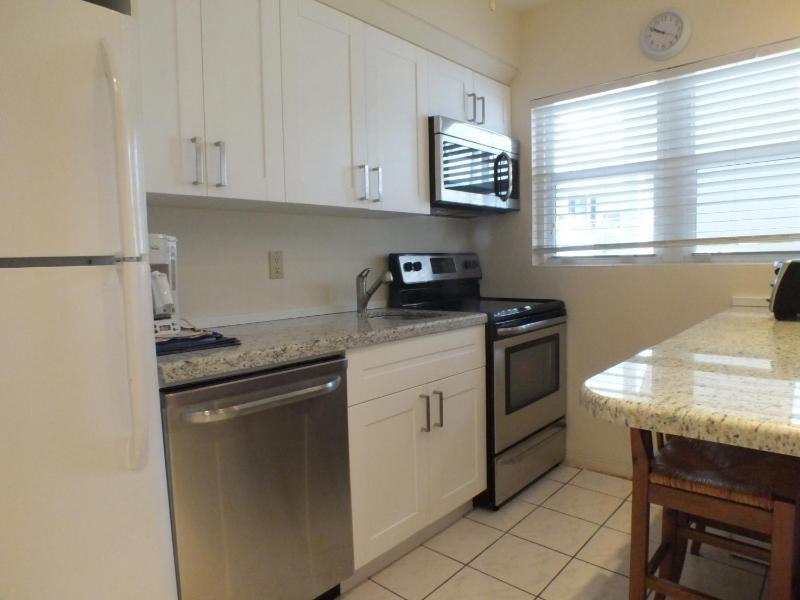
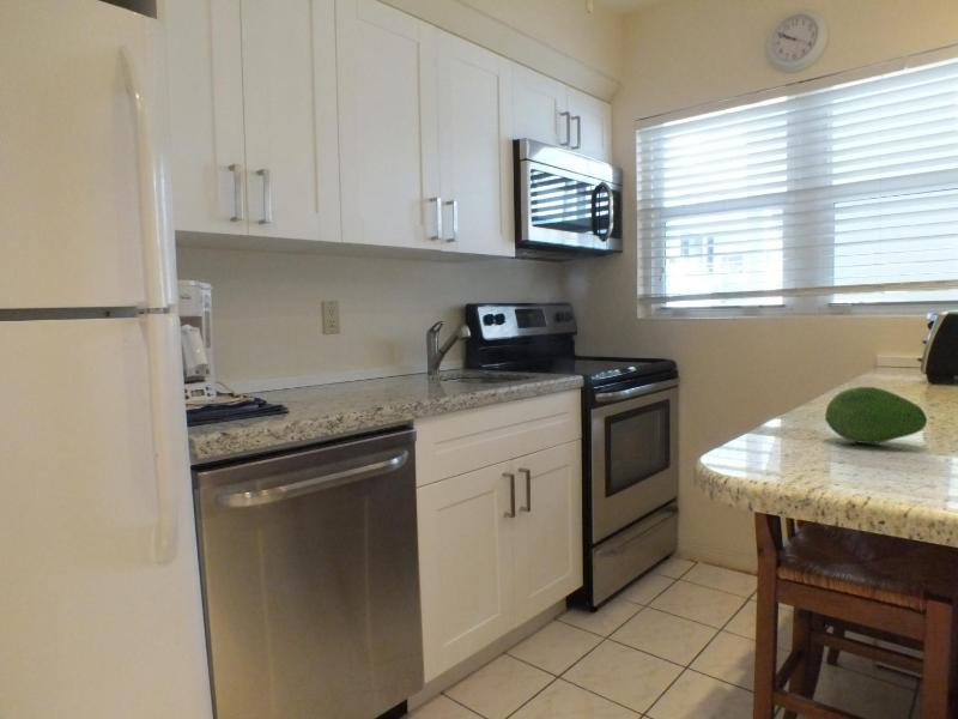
+ fruit [824,386,928,445]
